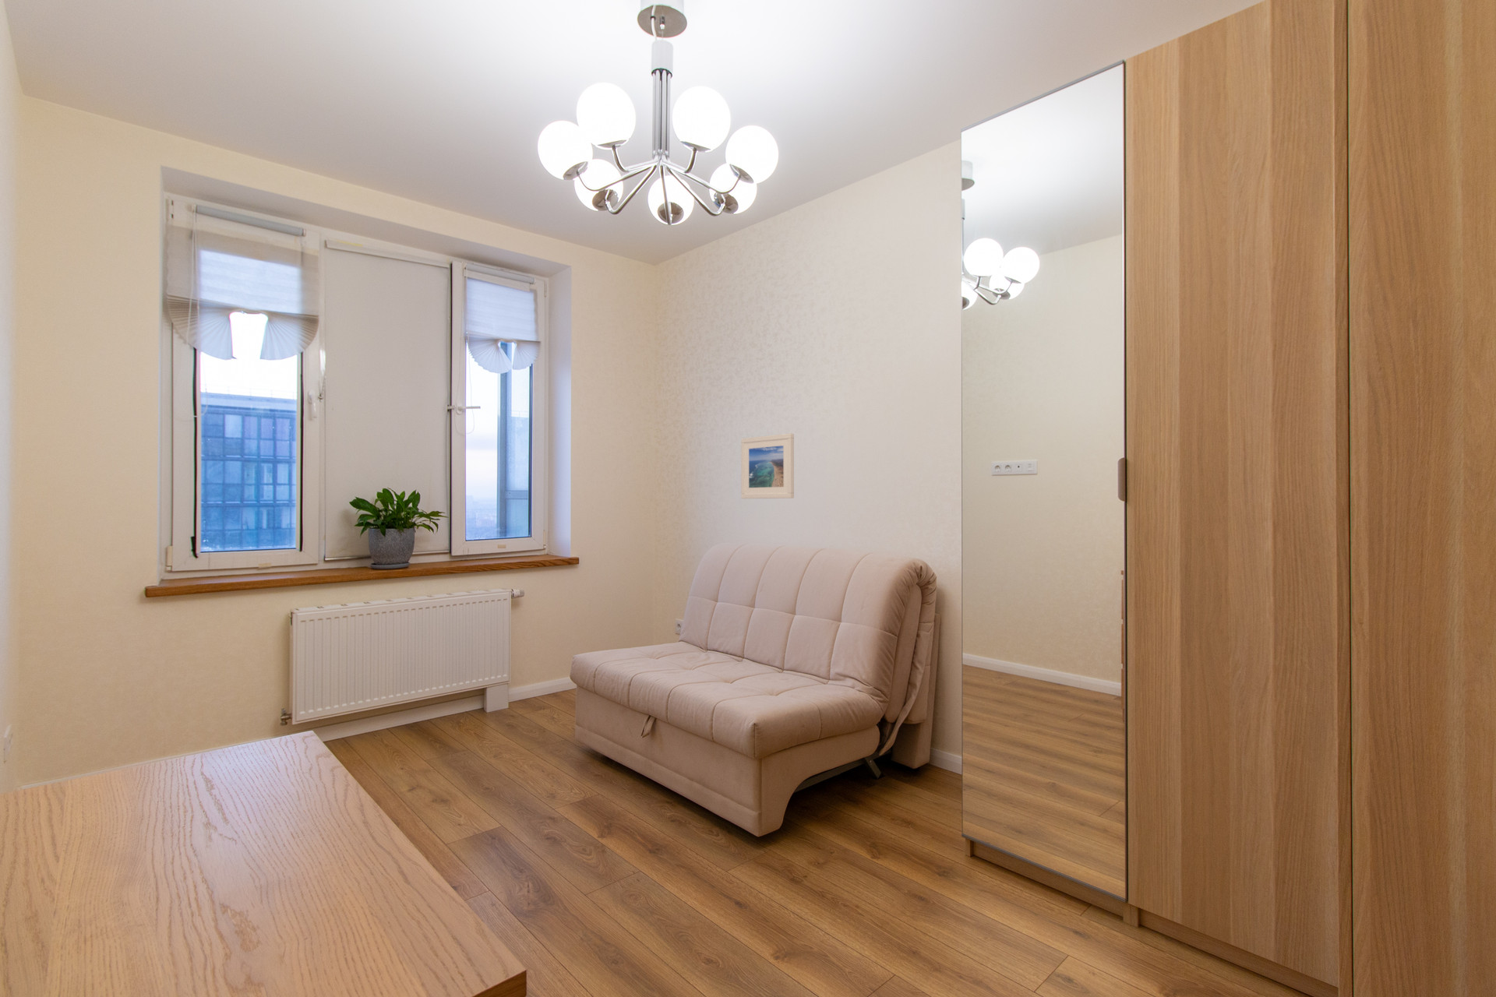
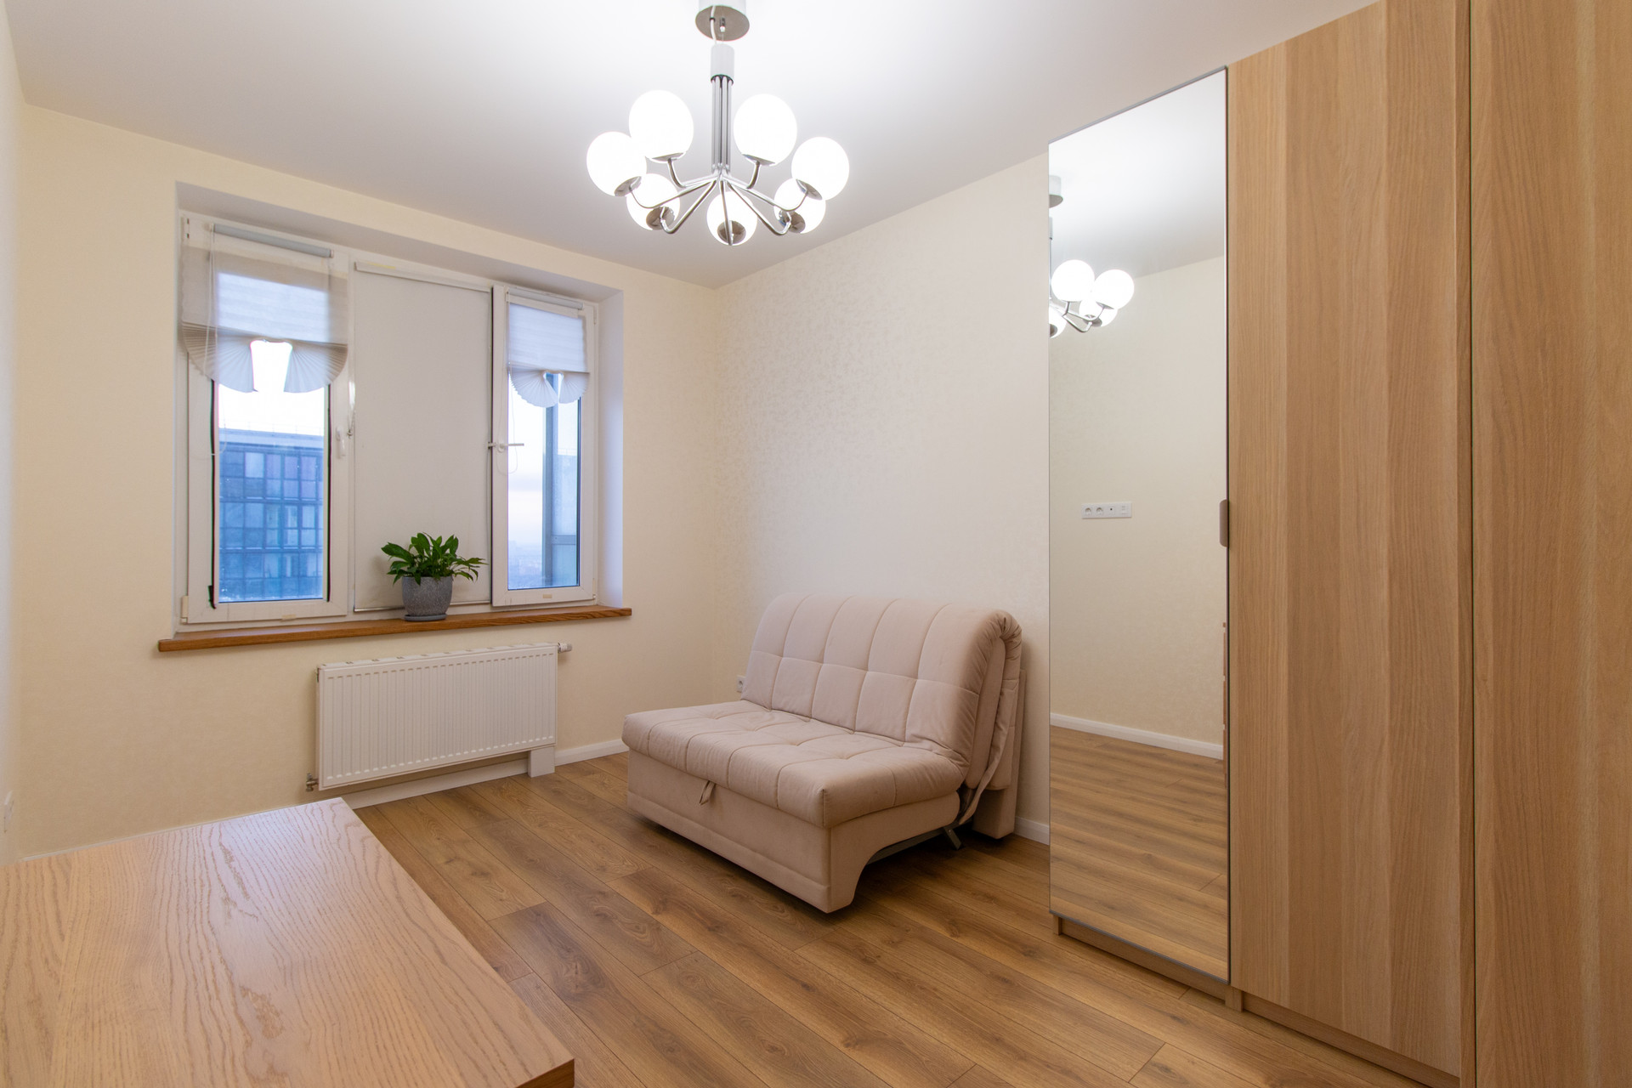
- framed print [740,432,795,500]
